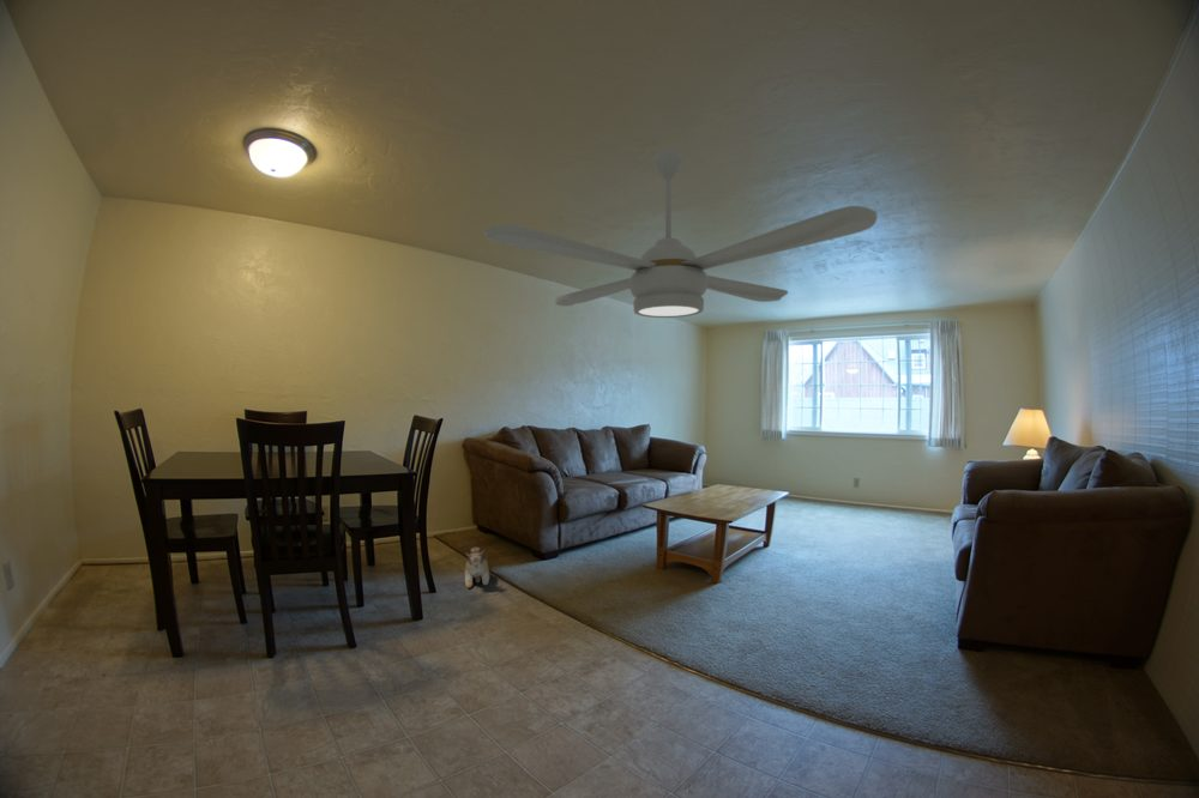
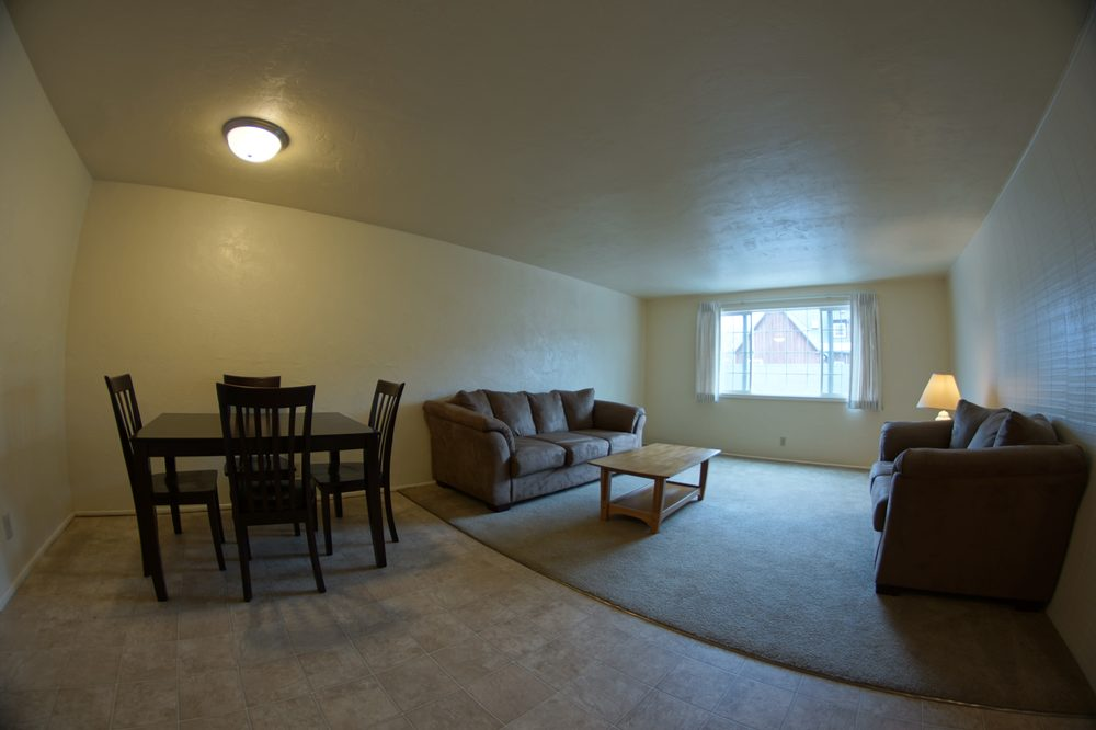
- ceiling fan [482,147,878,319]
- plush toy [464,546,492,590]
